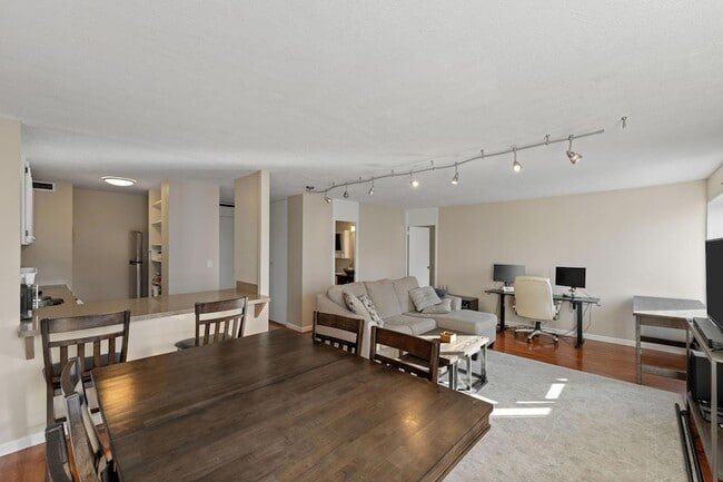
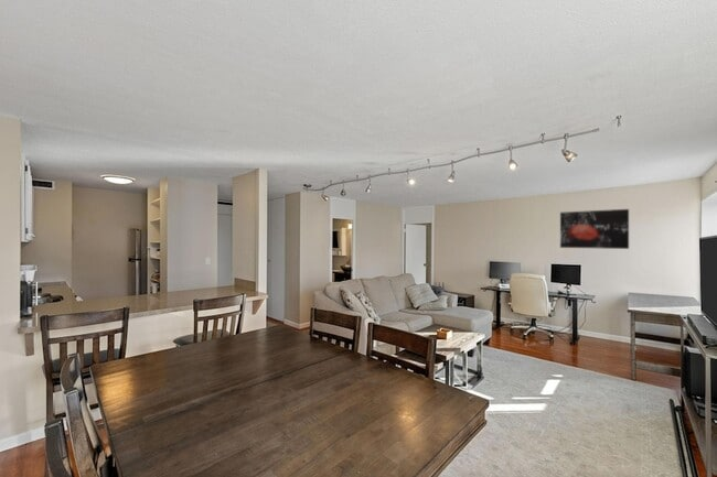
+ wall art [559,208,630,250]
